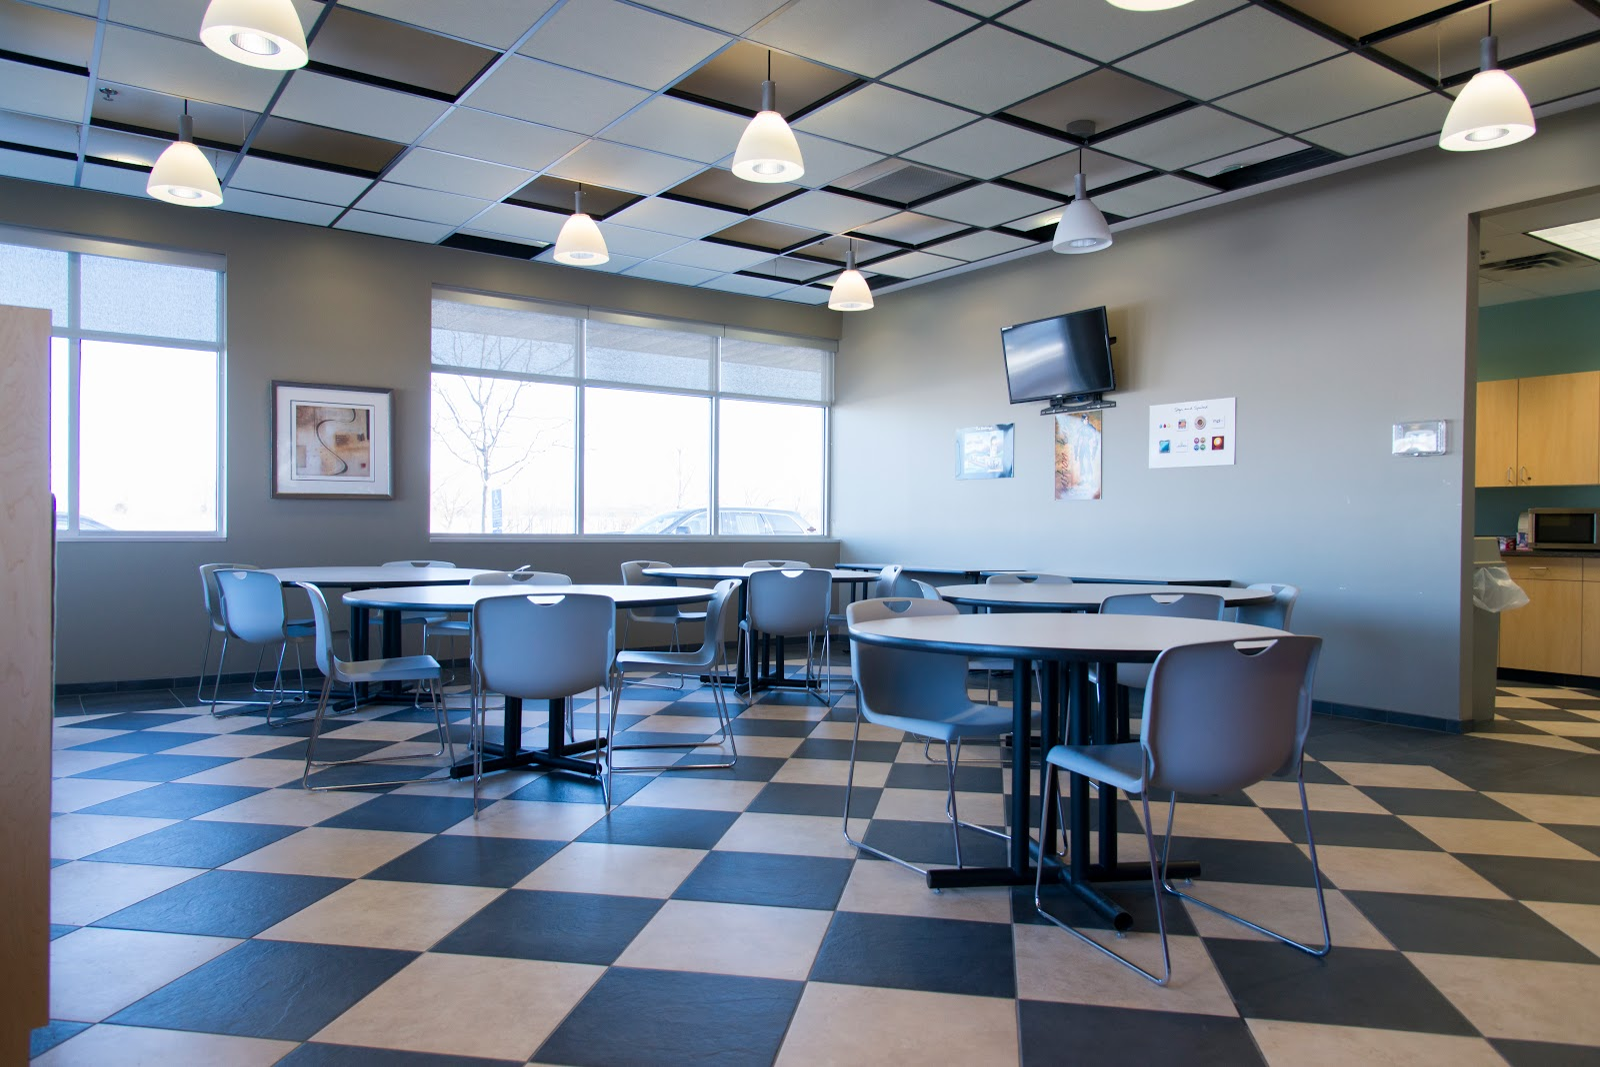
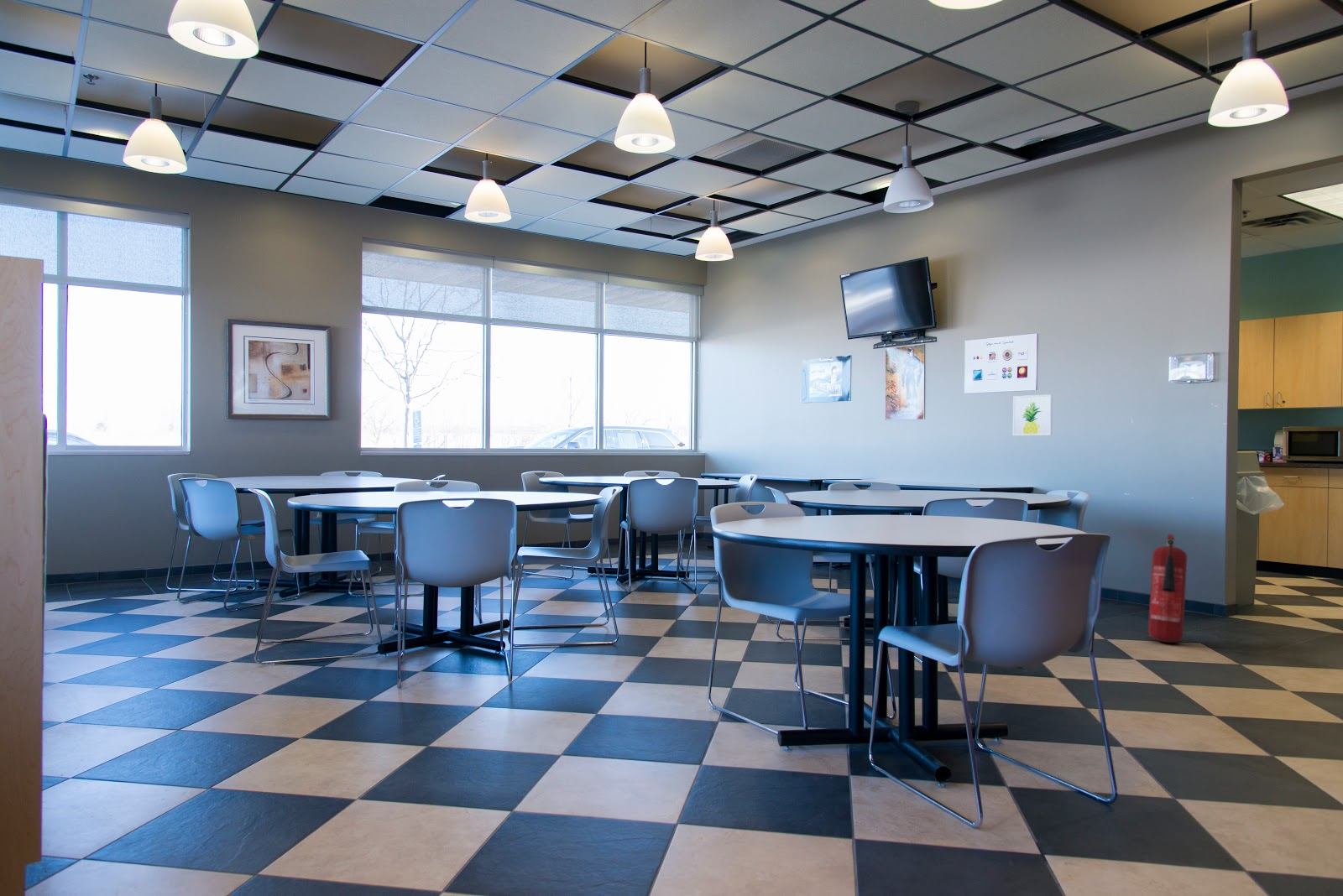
+ wall art [1012,393,1053,436]
+ fire extinguisher [1147,533,1188,643]
